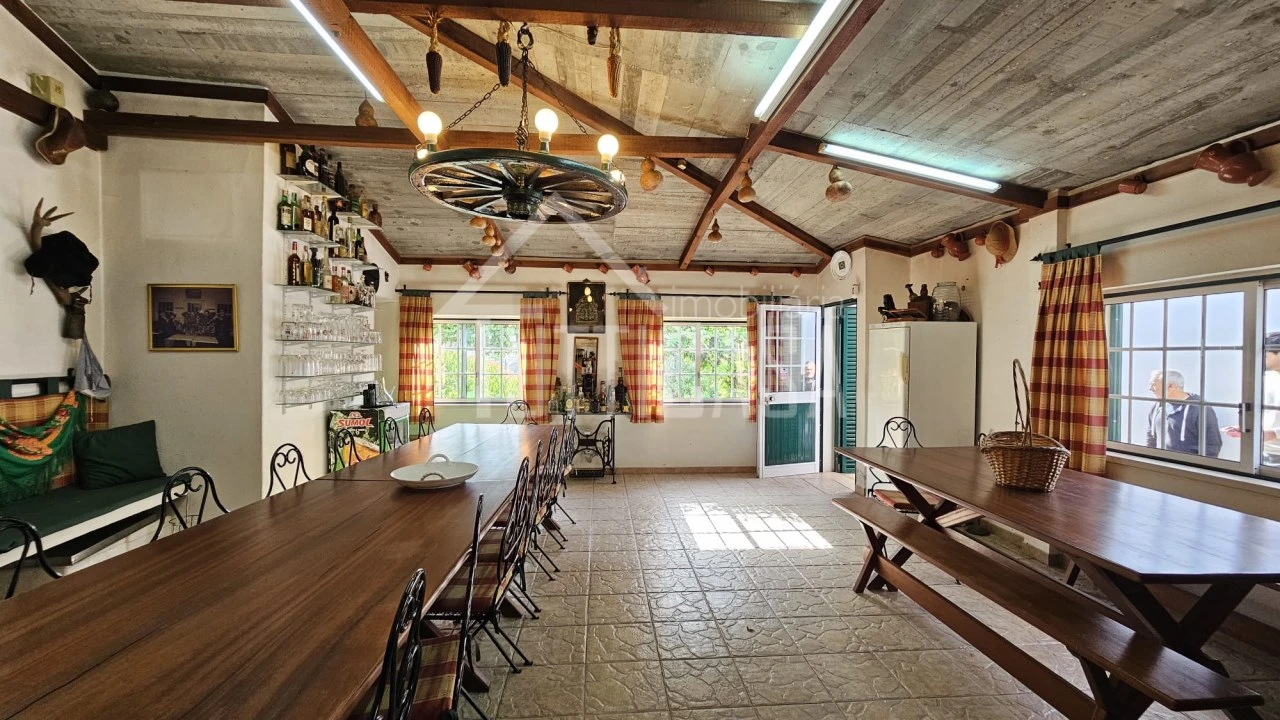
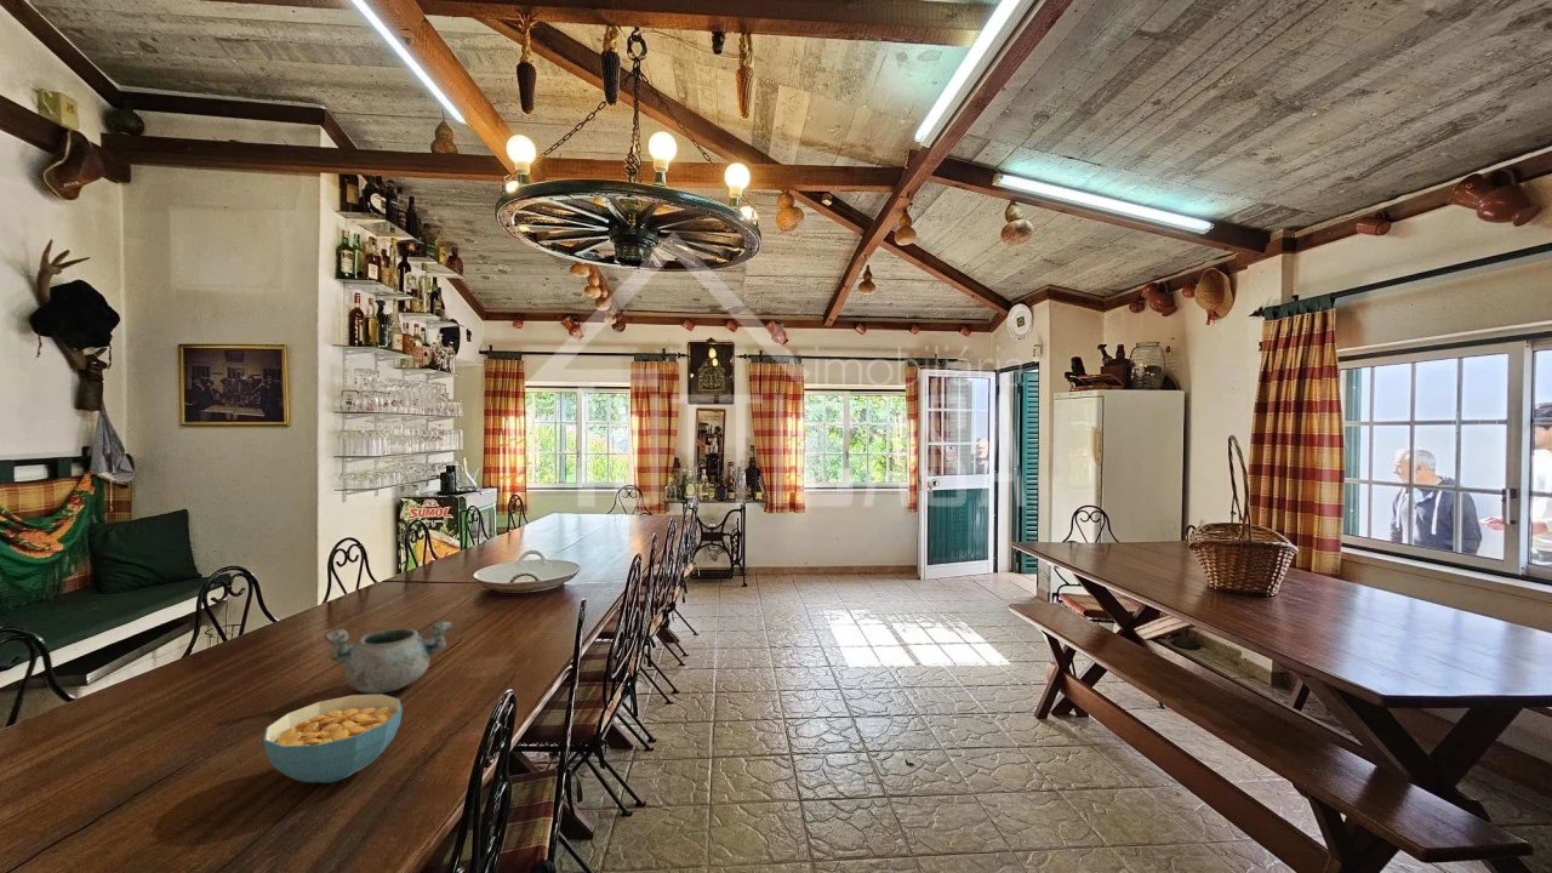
+ decorative bowl [324,620,453,695]
+ cereal bowl [262,694,404,784]
